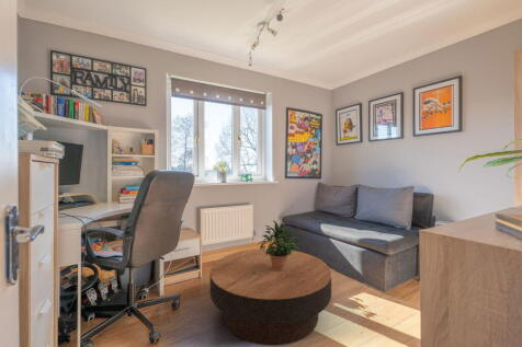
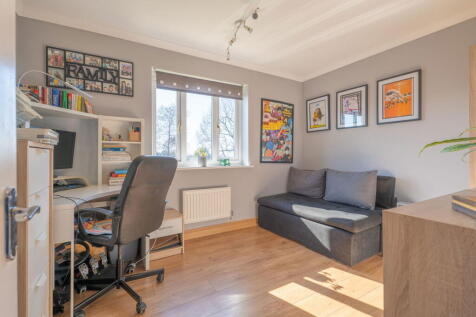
- coffee table [209,247,332,346]
- potted plant [257,219,302,271]
